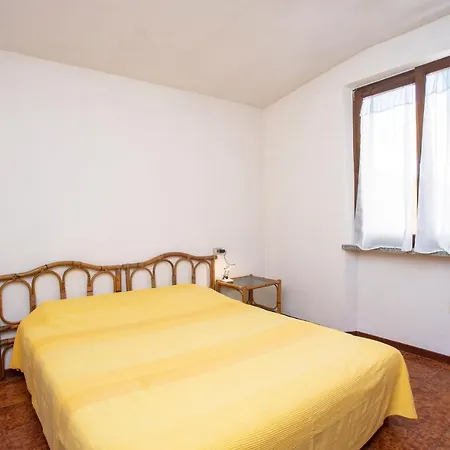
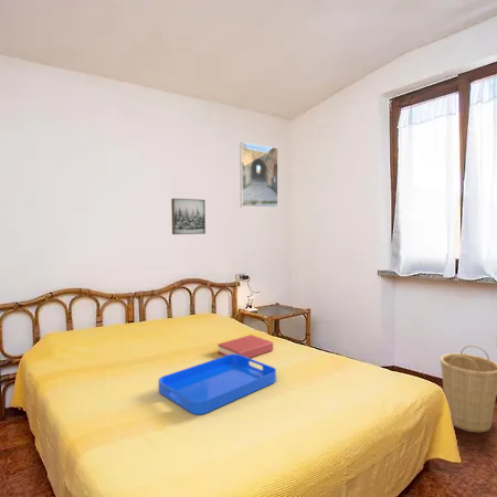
+ serving tray [157,355,277,415]
+ basket [440,345,497,433]
+ wall art [170,198,207,235]
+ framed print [239,141,279,209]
+ hardback book [216,334,274,359]
